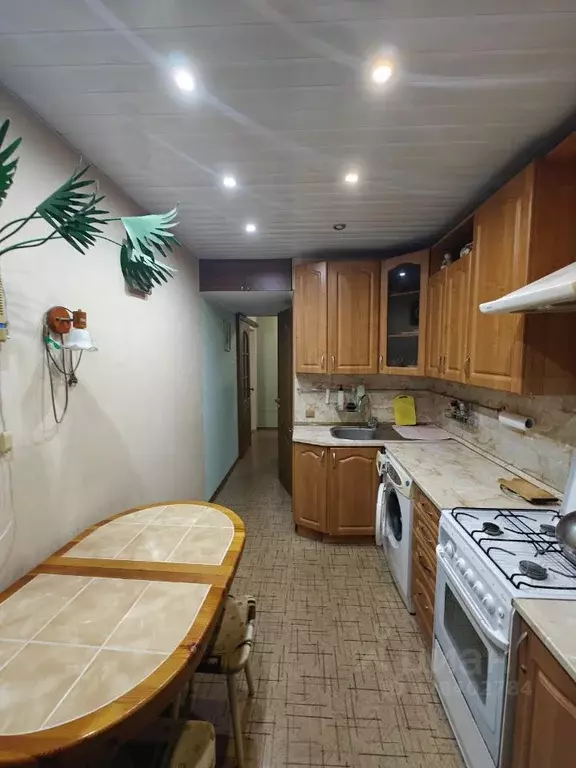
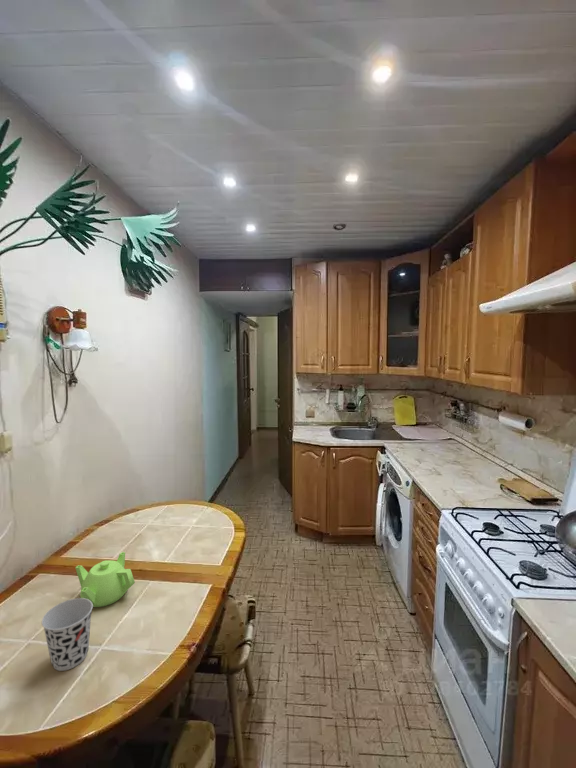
+ teapot [75,551,136,608]
+ cup [41,597,94,672]
